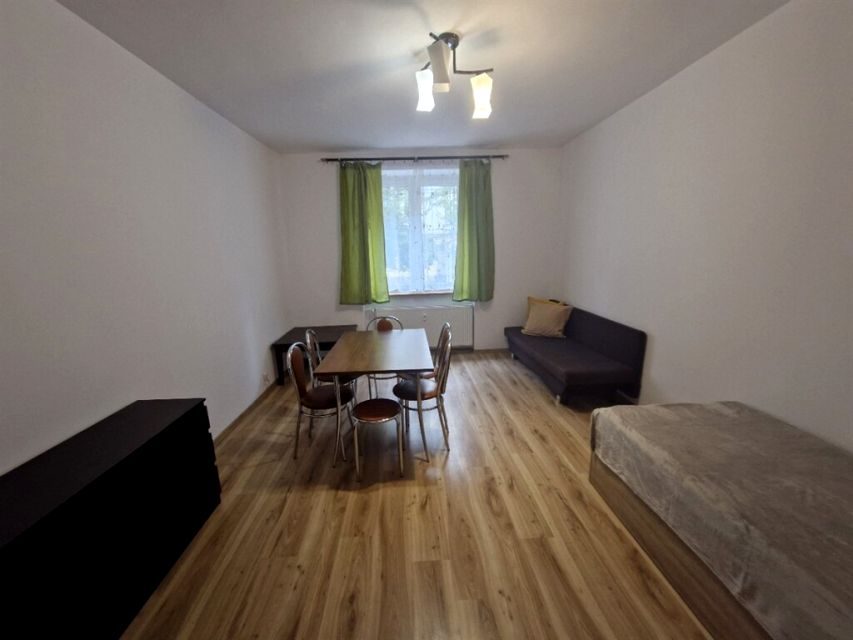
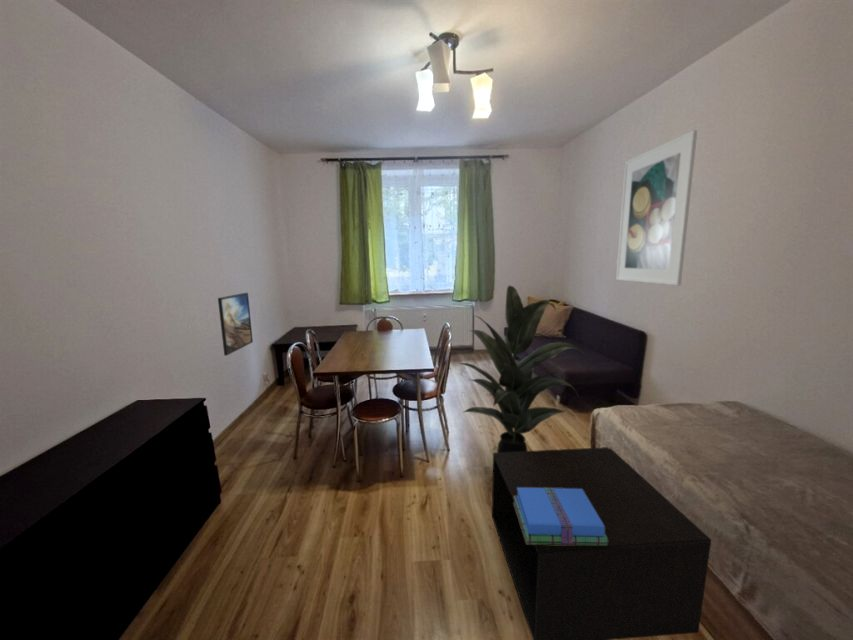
+ nightstand [491,446,712,640]
+ books [514,488,608,545]
+ indoor plant [458,284,588,452]
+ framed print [217,292,254,357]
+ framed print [615,129,698,286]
